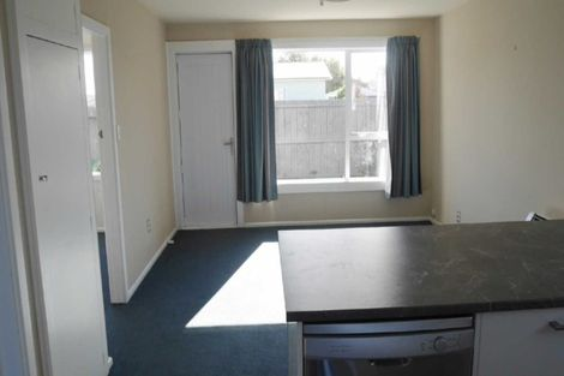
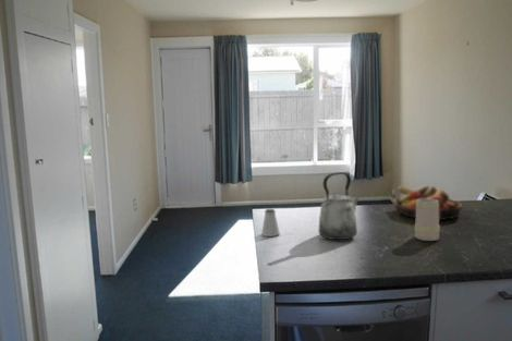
+ saltshaker [260,208,281,238]
+ mug [414,197,441,242]
+ kettle [317,171,361,241]
+ fruit bowl [393,184,464,221]
